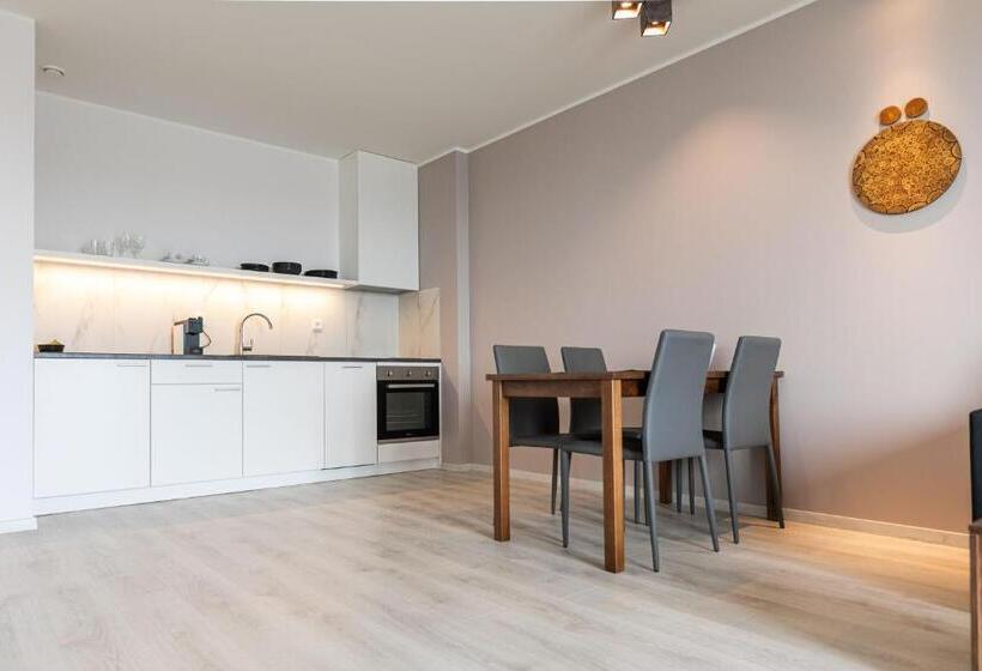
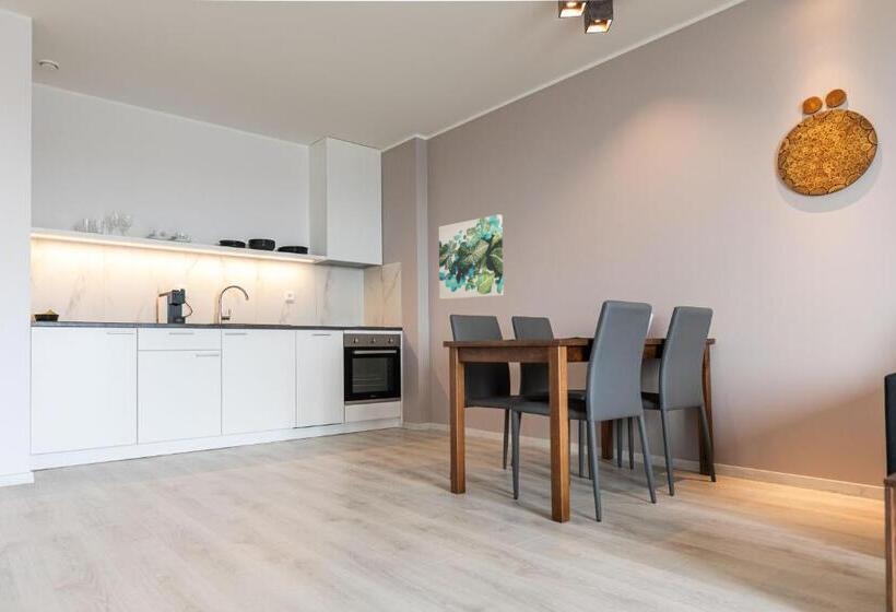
+ wall art [438,213,505,301]
